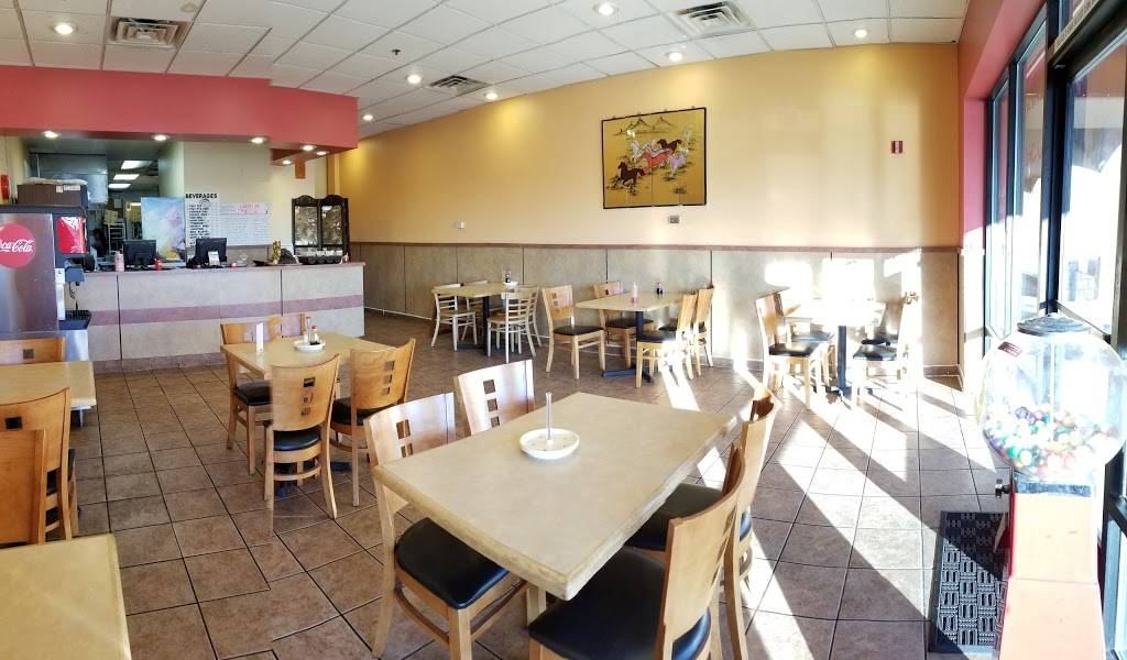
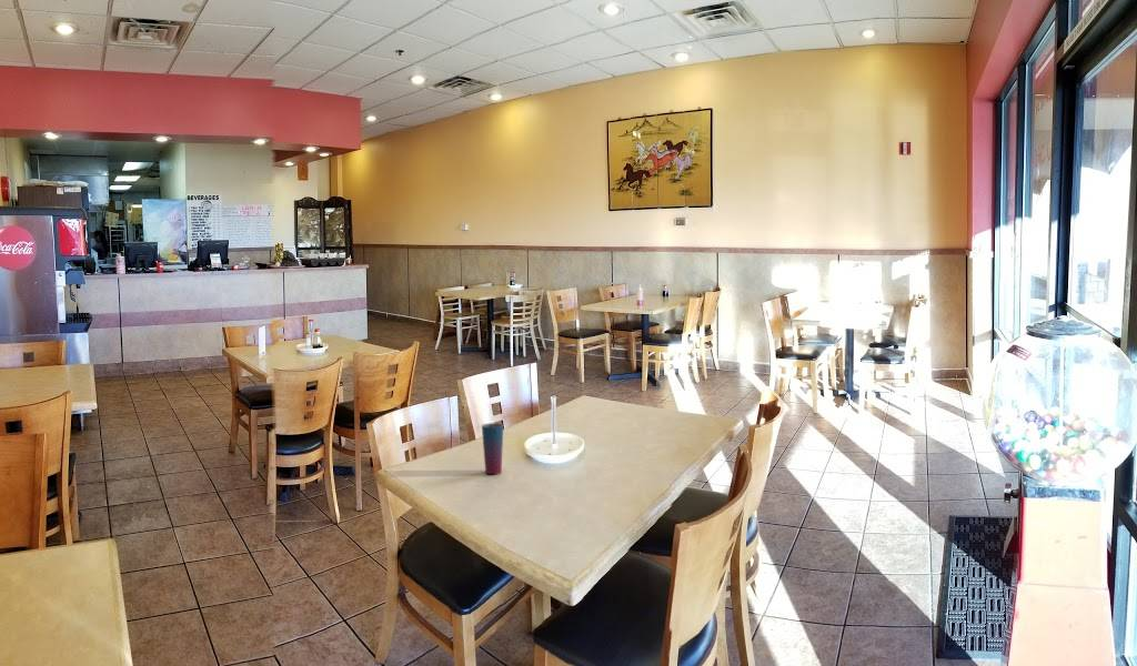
+ cup [481,422,504,475]
